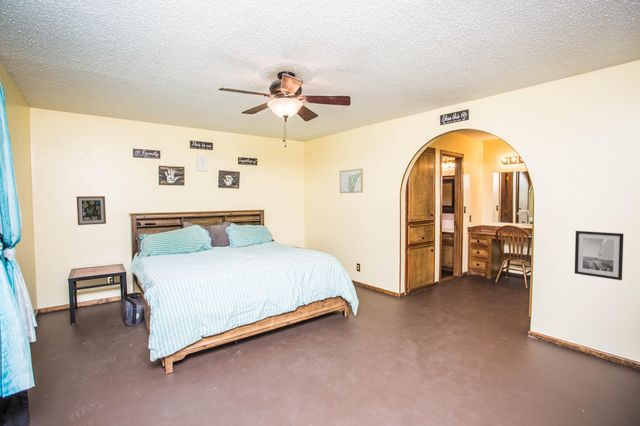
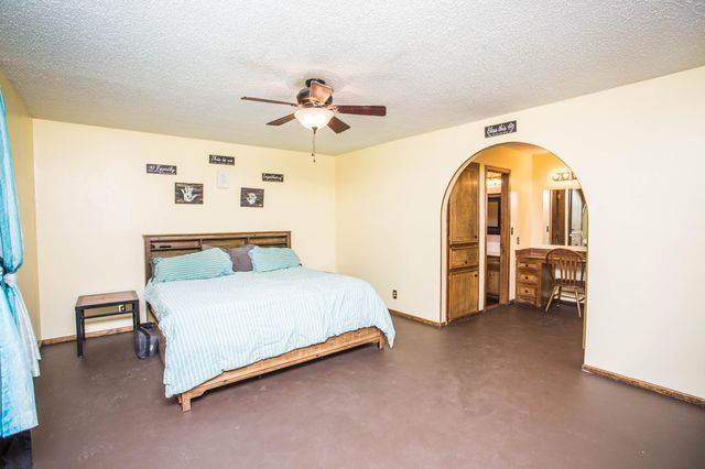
- wall art [339,168,364,194]
- wall art [76,195,107,226]
- wall art [574,230,625,281]
